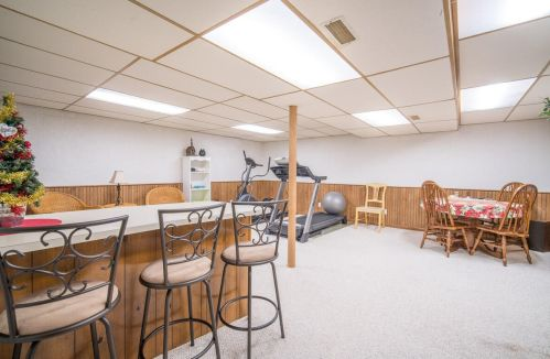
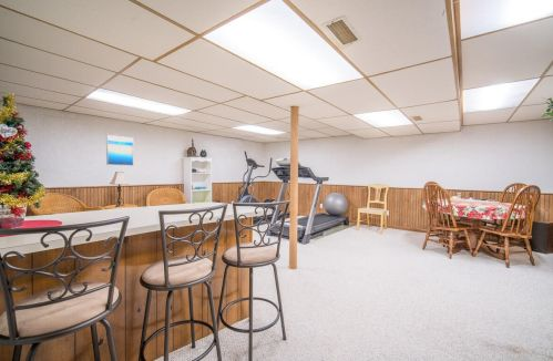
+ wall art [105,134,134,167]
